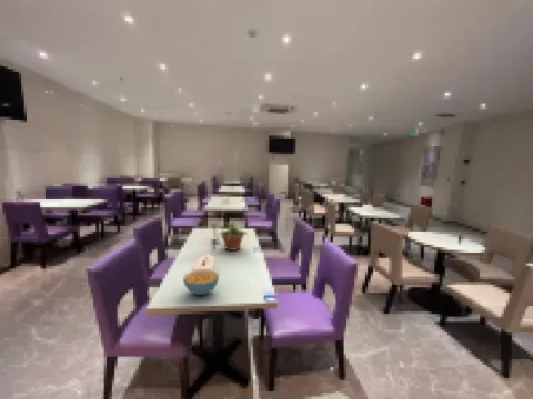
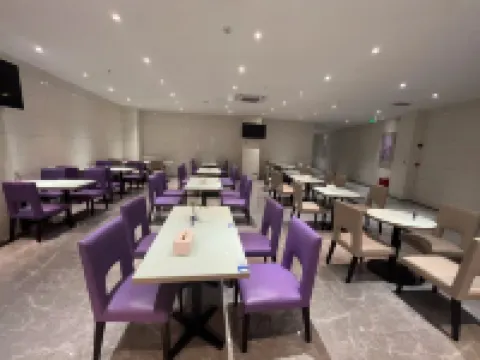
- potted plant [217,219,249,252]
- cereal bowl [182,269,220,296]
